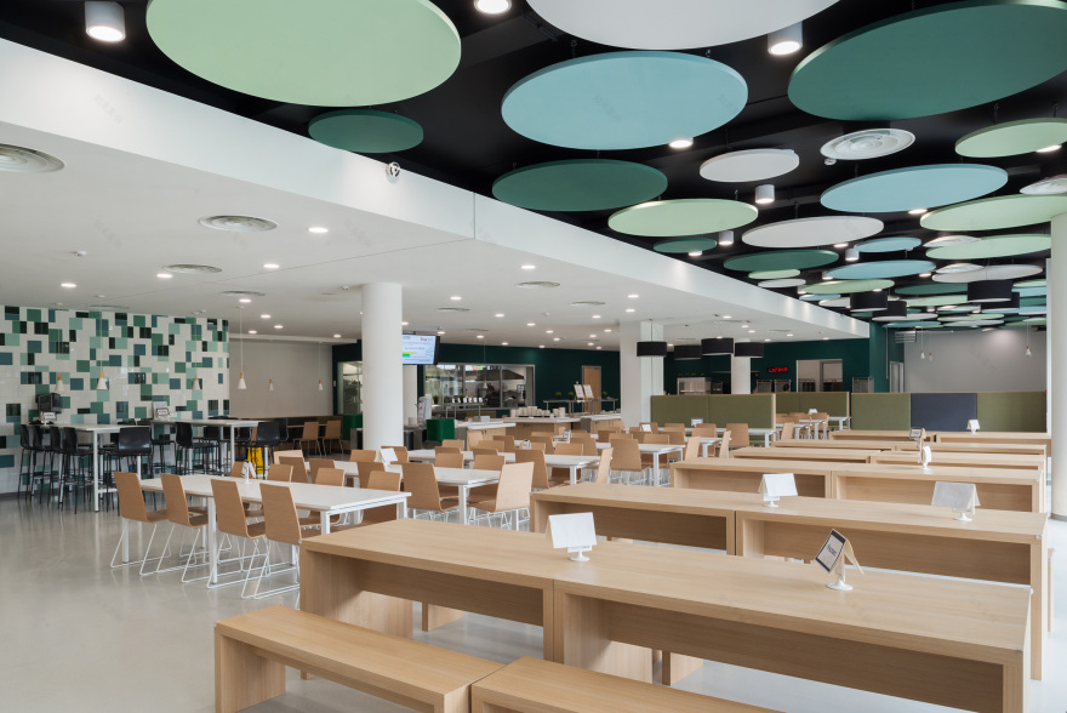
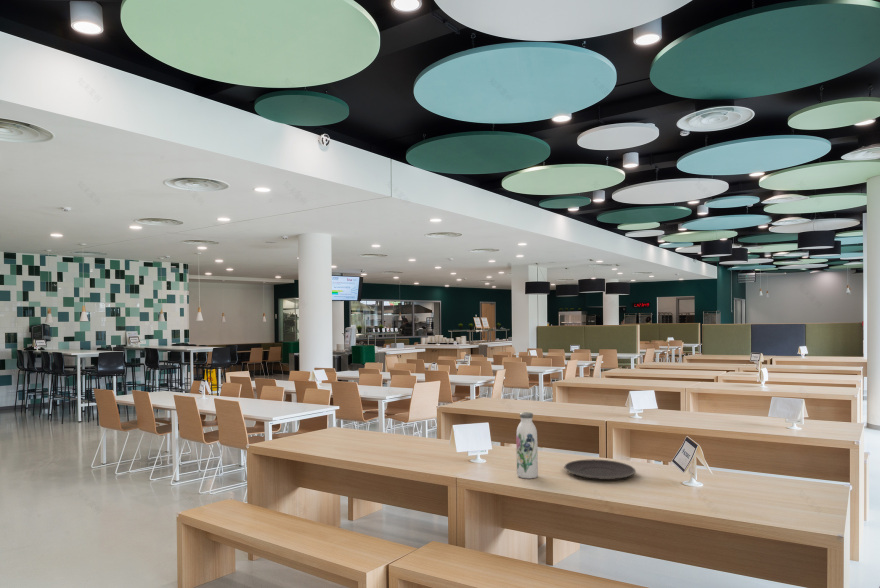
+ plate [563,458,637,481]
+ water bottle [515,411,539,480]
